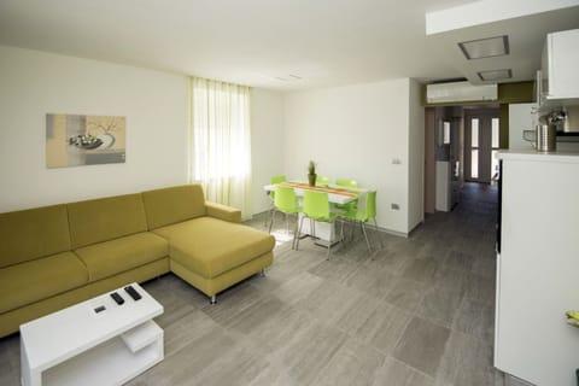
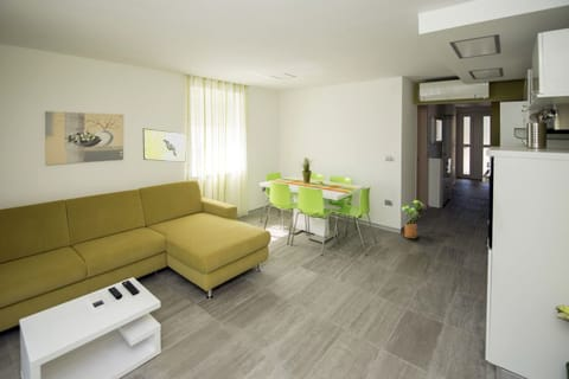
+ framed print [142,127,187,163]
+ house plant [401,199,426,239]
